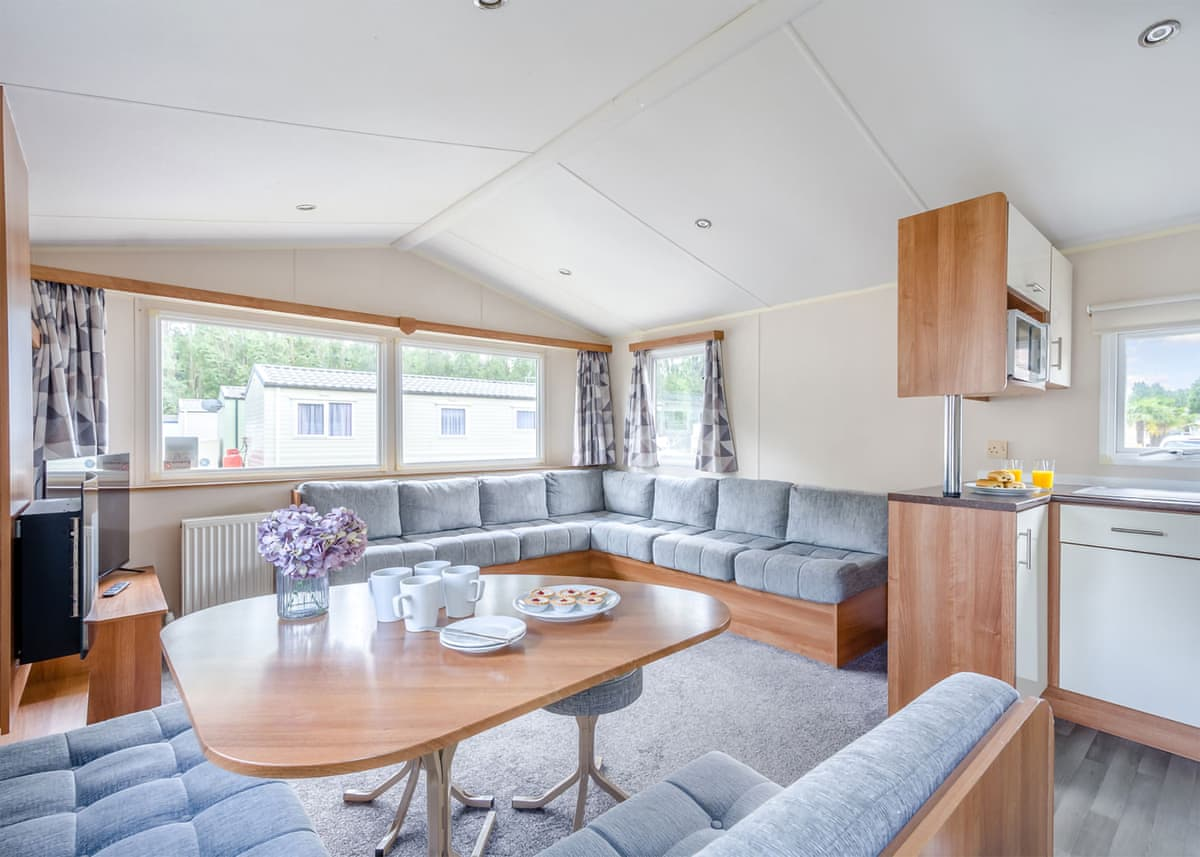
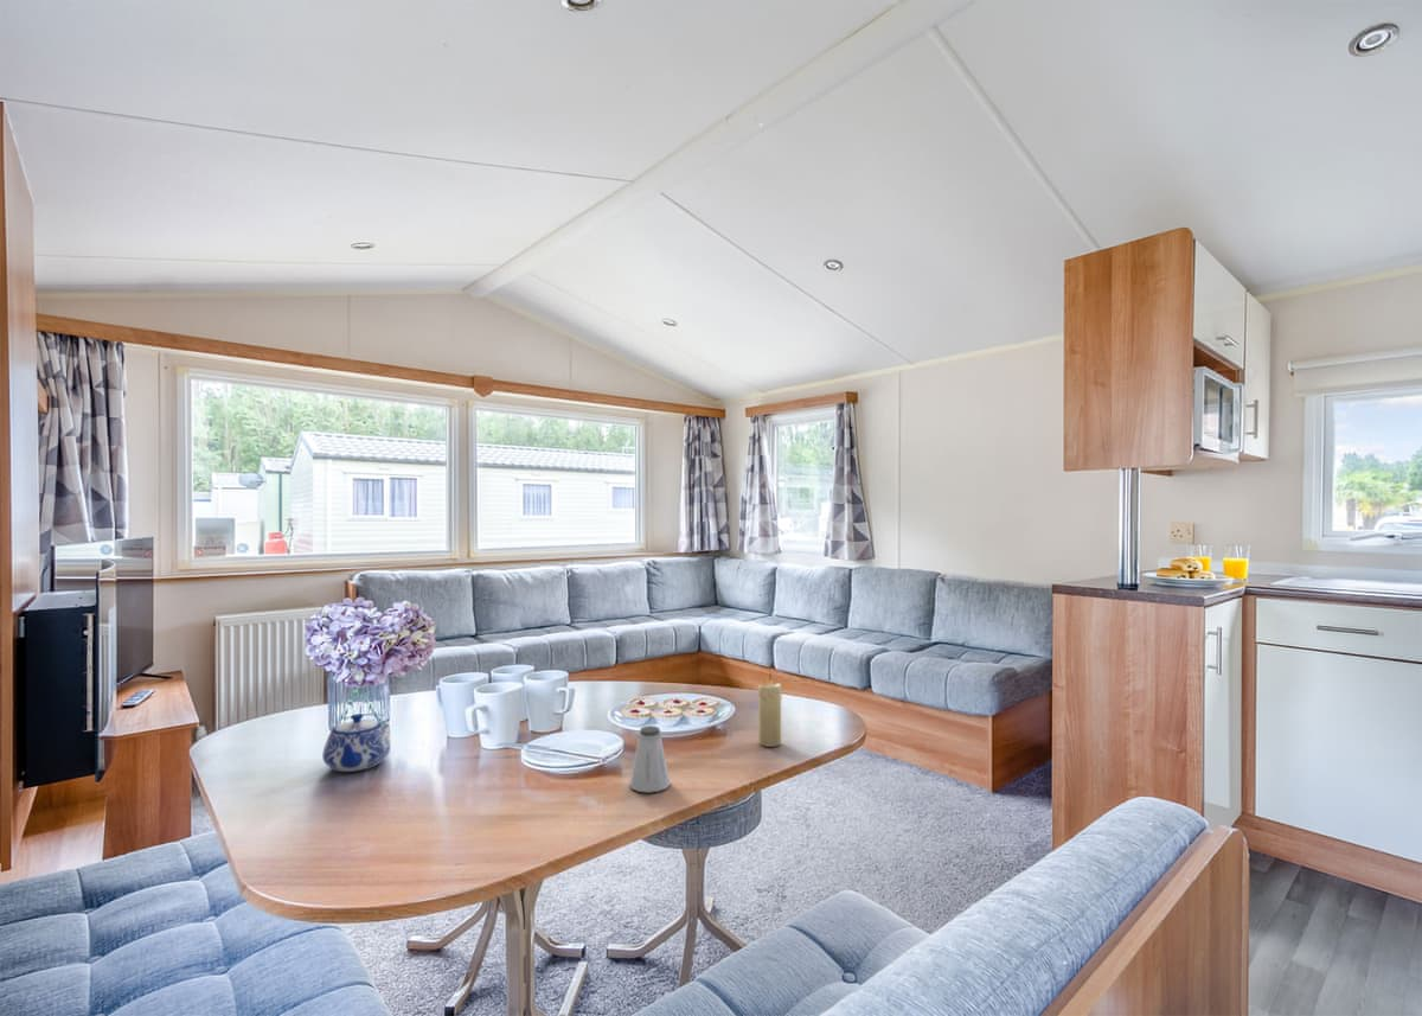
+ saltshaker [628,724,671,793]
+ candle [757,671,783,748]
+ teapot [321,713,391,773]
